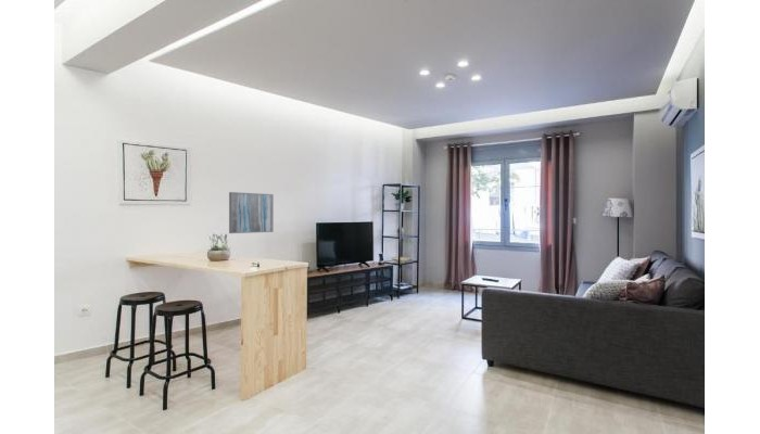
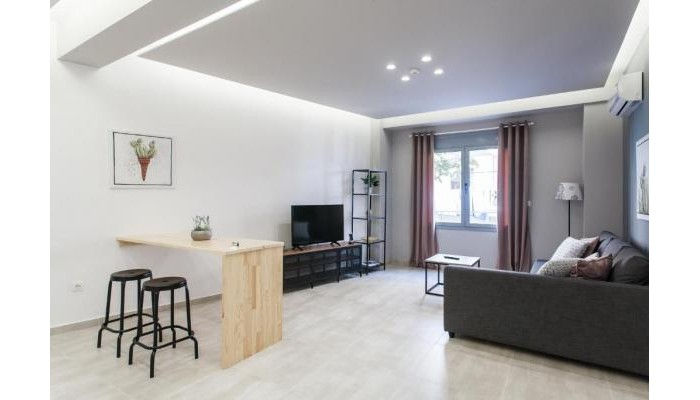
- wall art [228,191,275,234]
